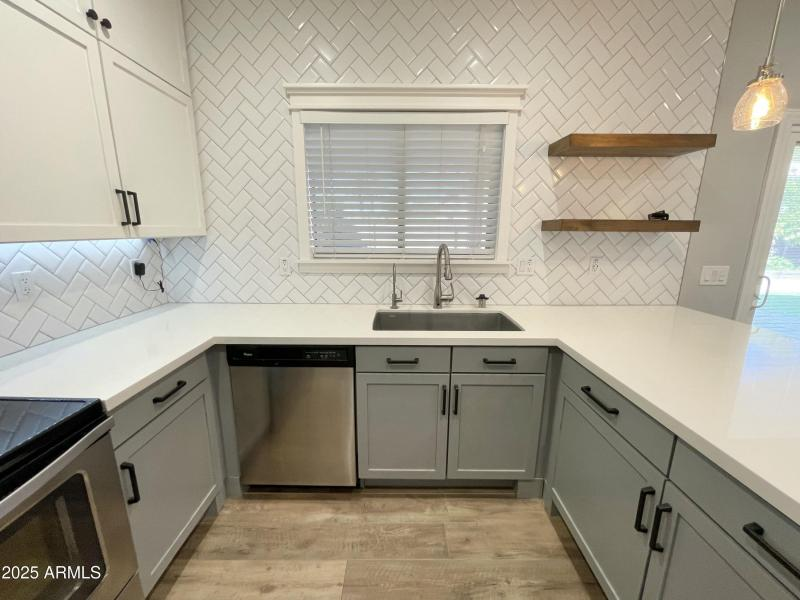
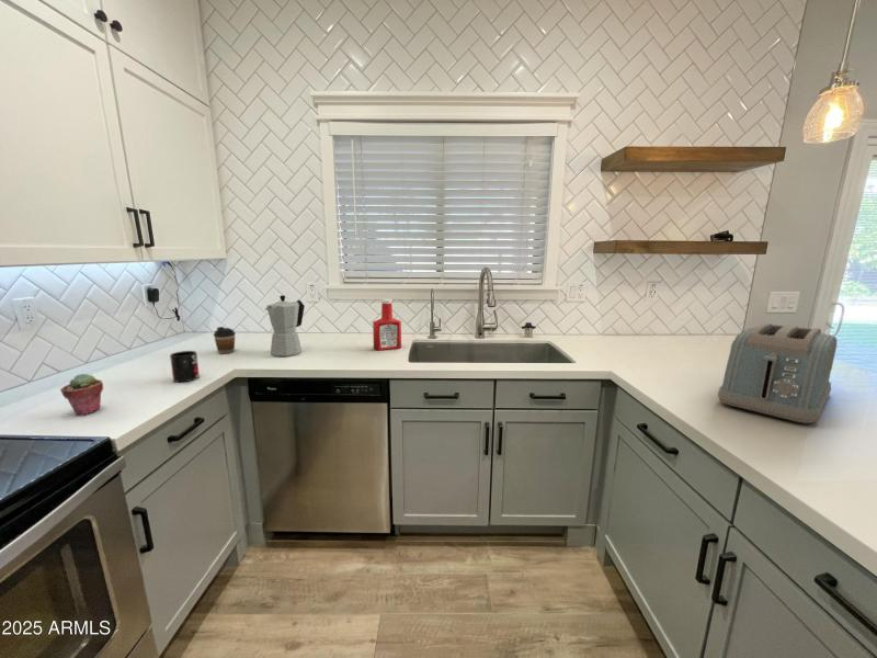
+ coffee cup [213,326,237,354]
+ toaster [717,322,839,424]
+ moka pot [264,294,306,358]
+ soap bottle [372,298,402,351]
+ potted succulent [59,373,104,416]
+ mug [169,350,201,383]
